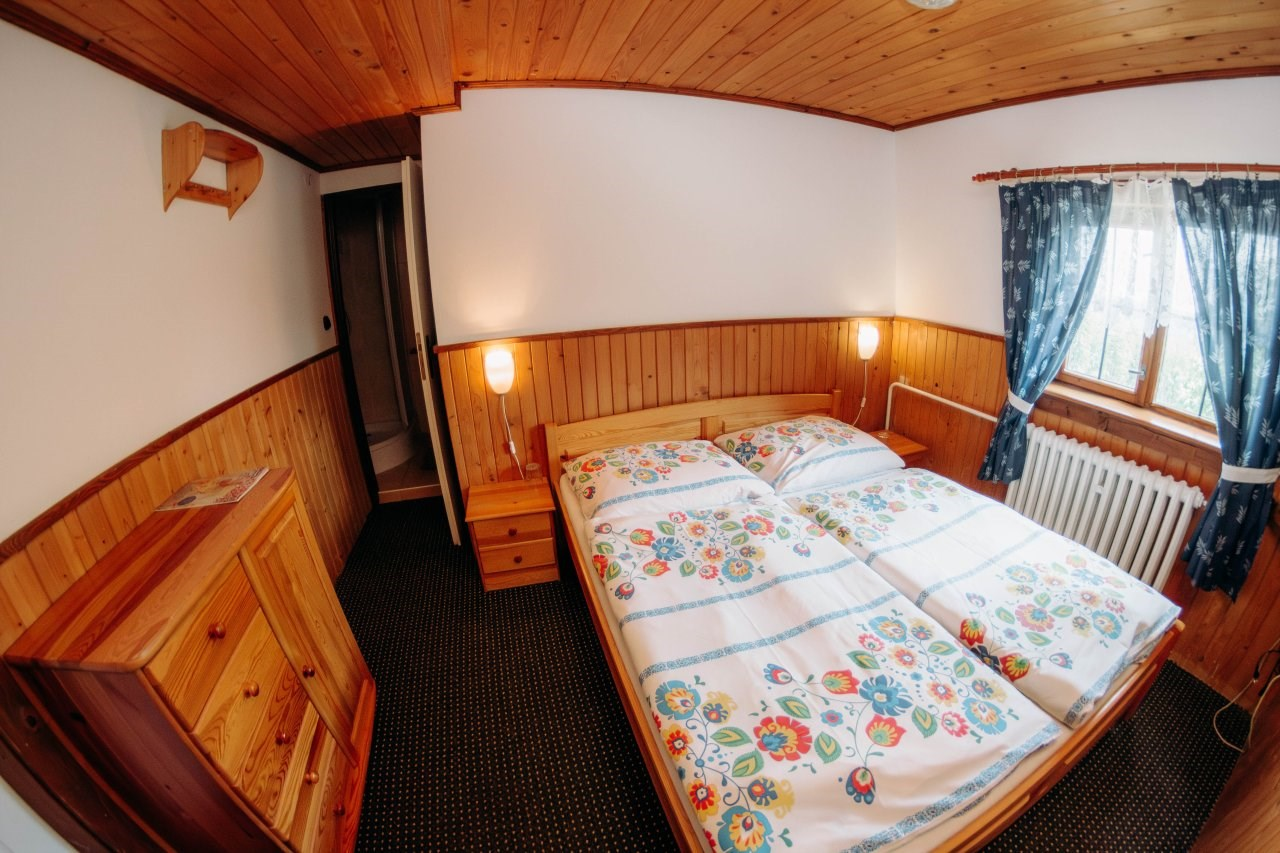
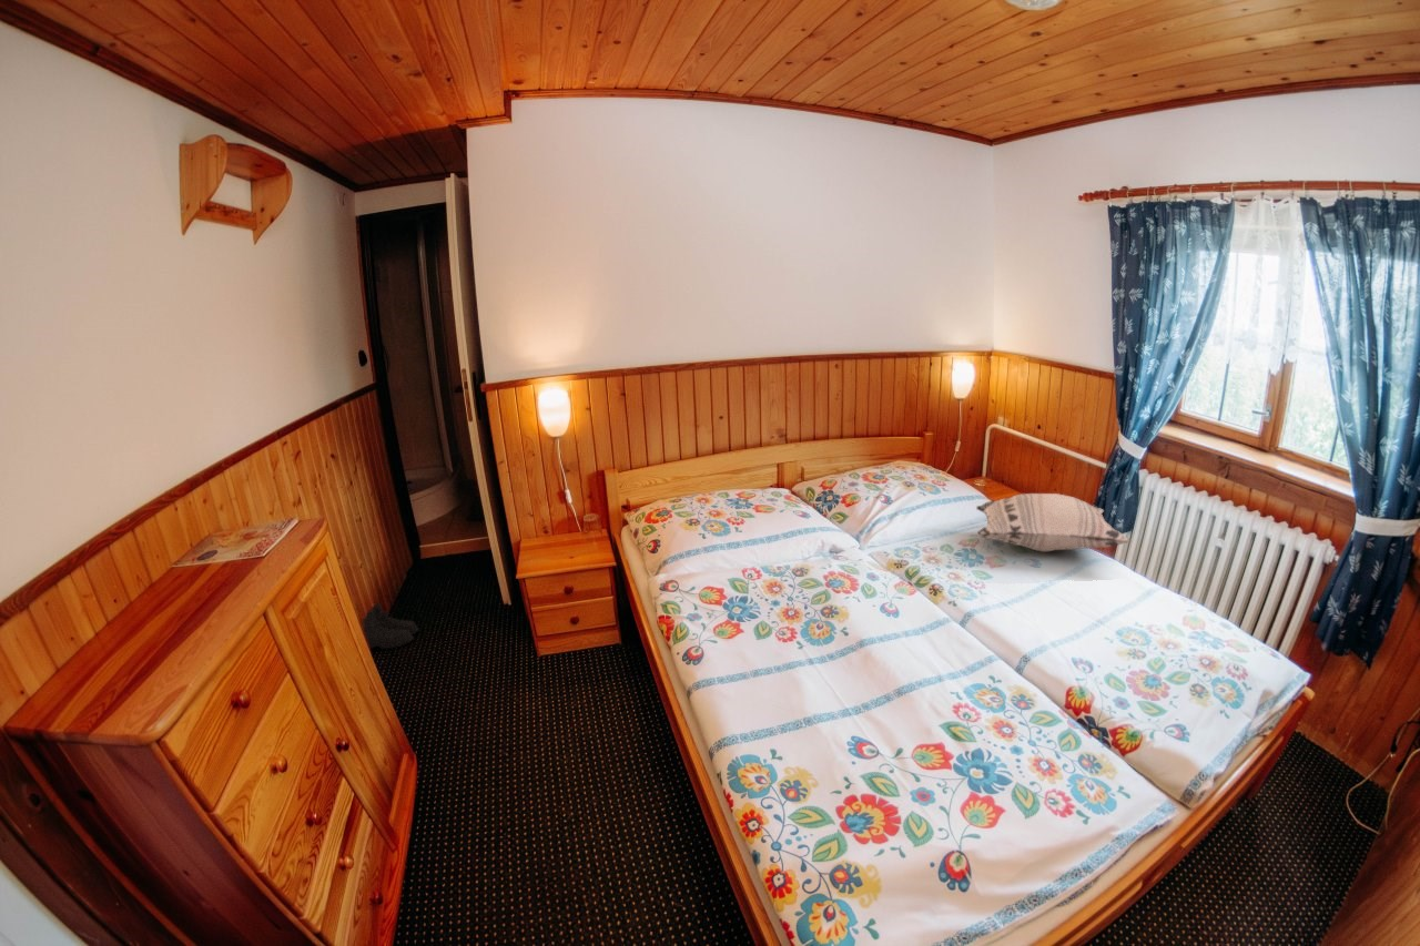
+ decorative pillow [975,492,1132,553]
+ boots [359,601,419,651]
